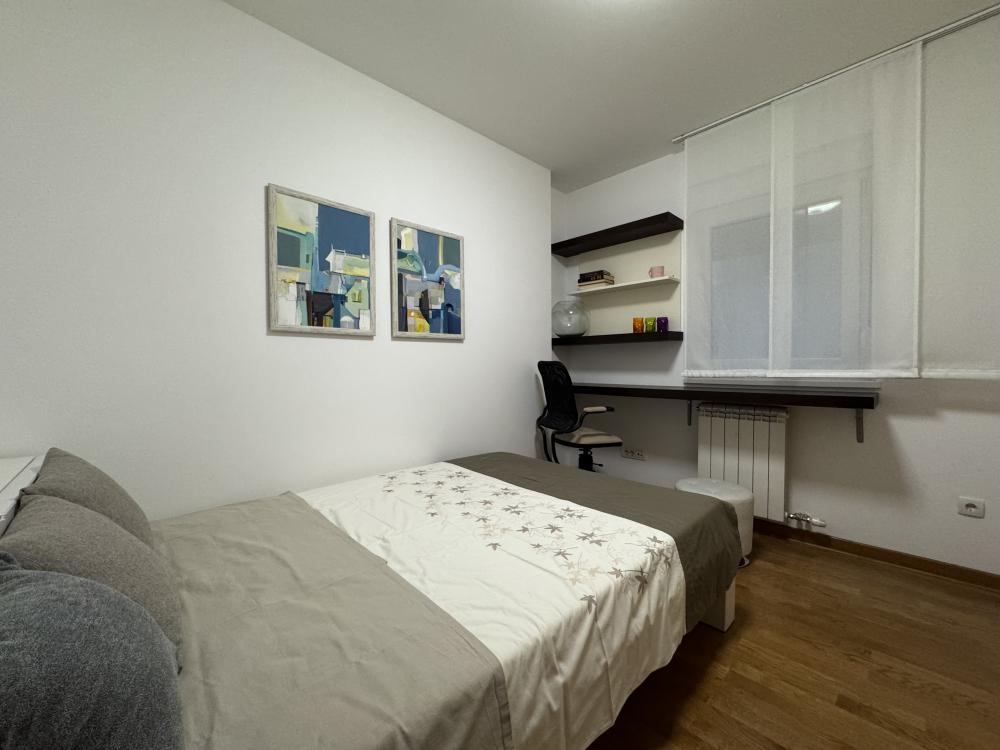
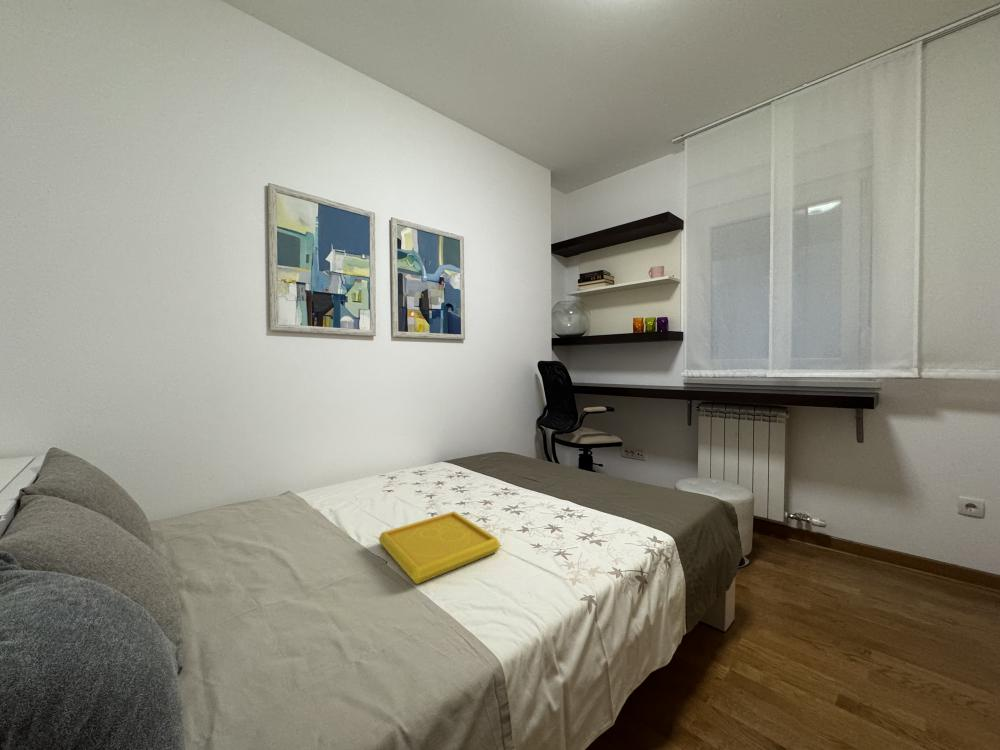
+ serving tray [378,511,501,585]
